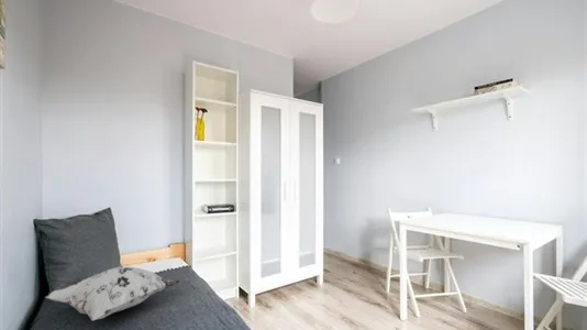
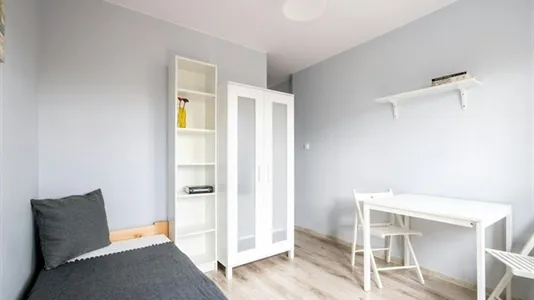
- decorative pillow [44,265,180,321]
